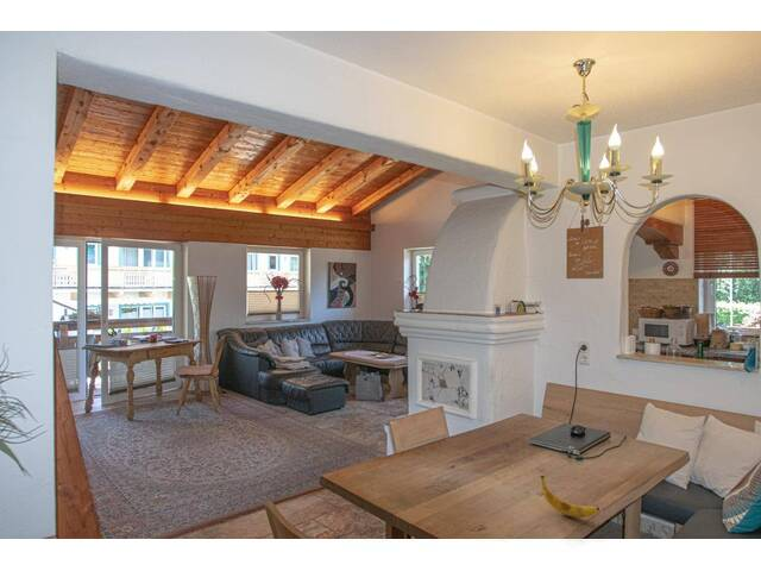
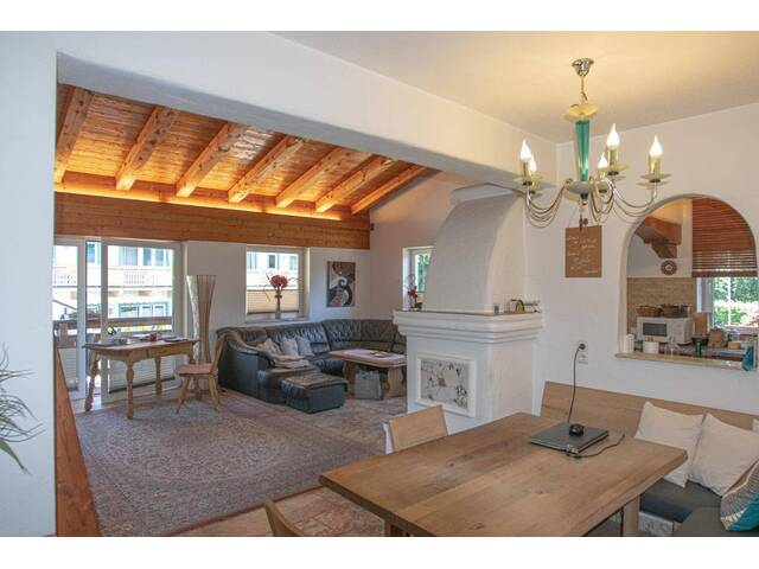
- banana [540,475,600,519]
